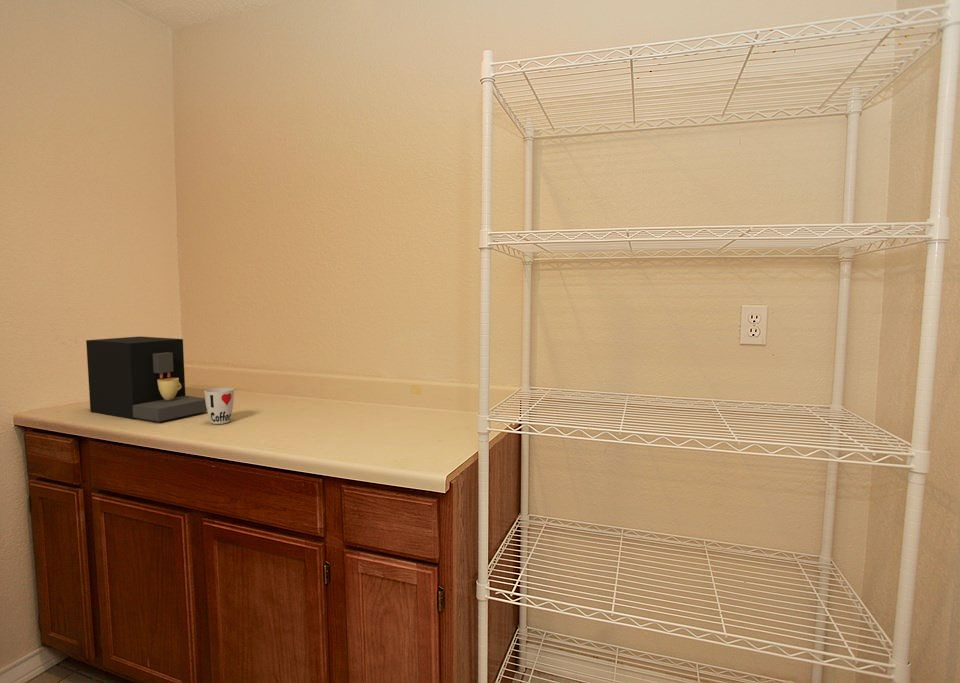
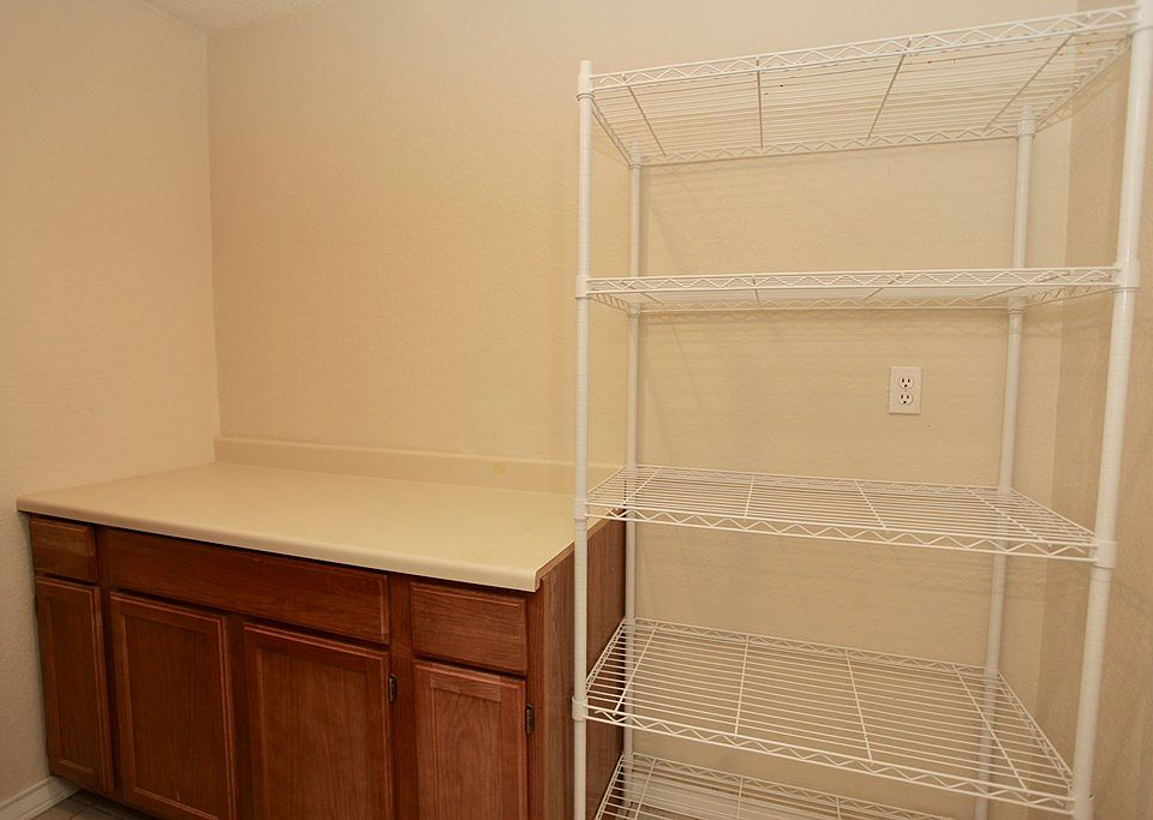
- coffee maker [85,335,207,422]
- cup [203,387,235,425]
